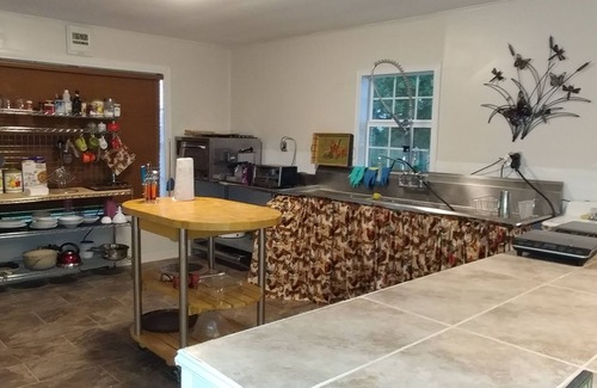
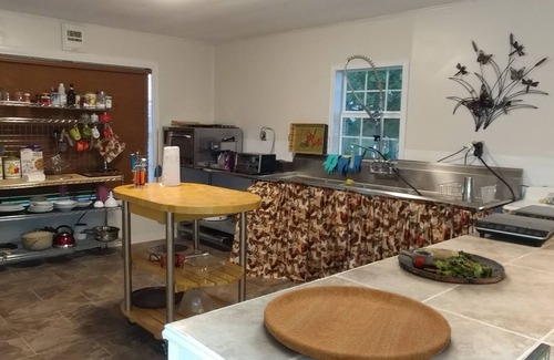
+ cutting board [263,285,452,360]
+ dinner plate [397,247,506,284]
